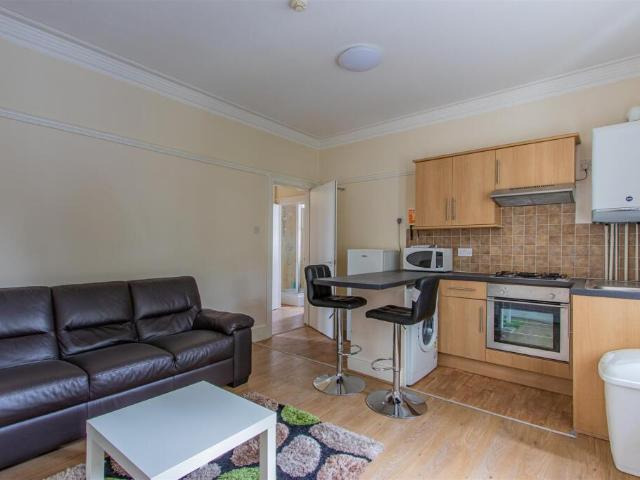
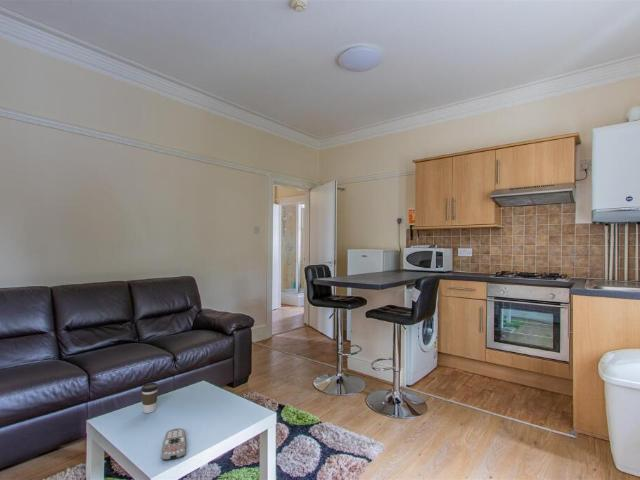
+ coffee cup [140,382,159,414]
+ remote control [160,427,187,461]
